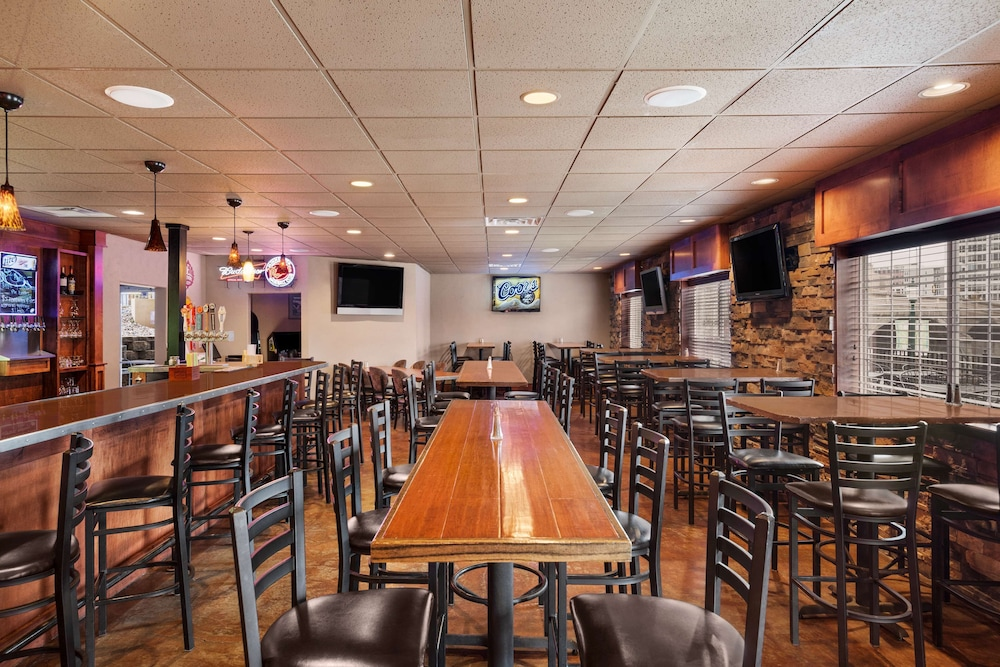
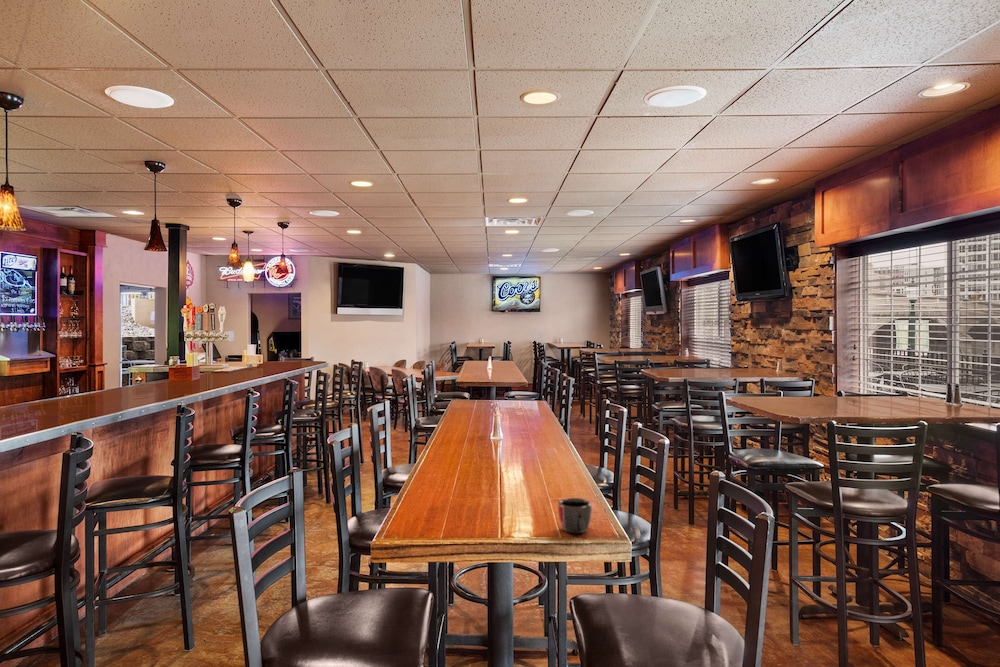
+ mug [557,497,593,534]
